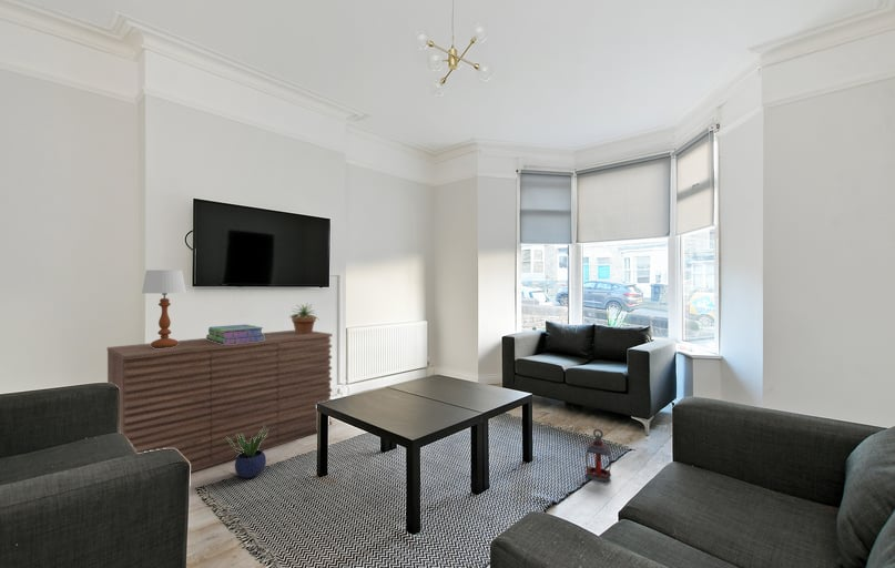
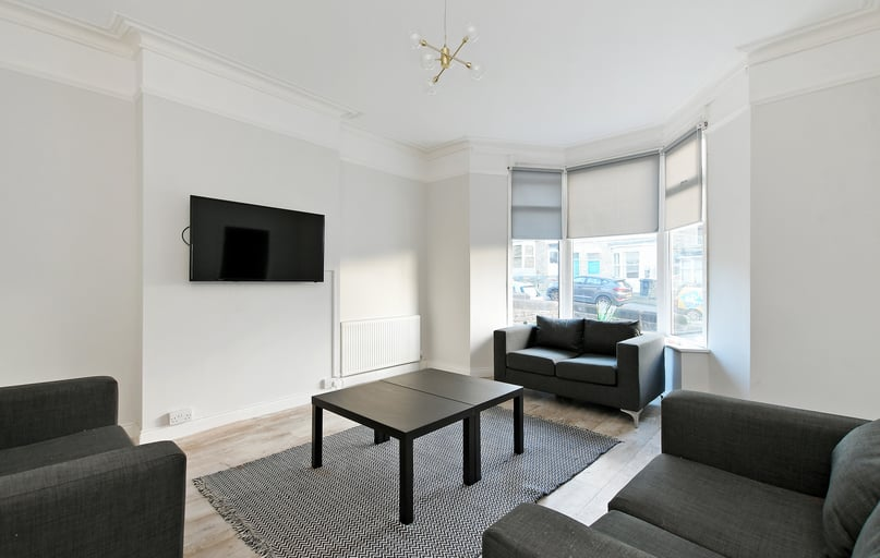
- sideboard [106,329,334,474]
- stack of books [205,324,265,344]
- lantern [584,428,612,484]
- potted plant [226,426,268,479]
- potted plant [288,303,319,334]
- table lamp [141,270,187,348]
